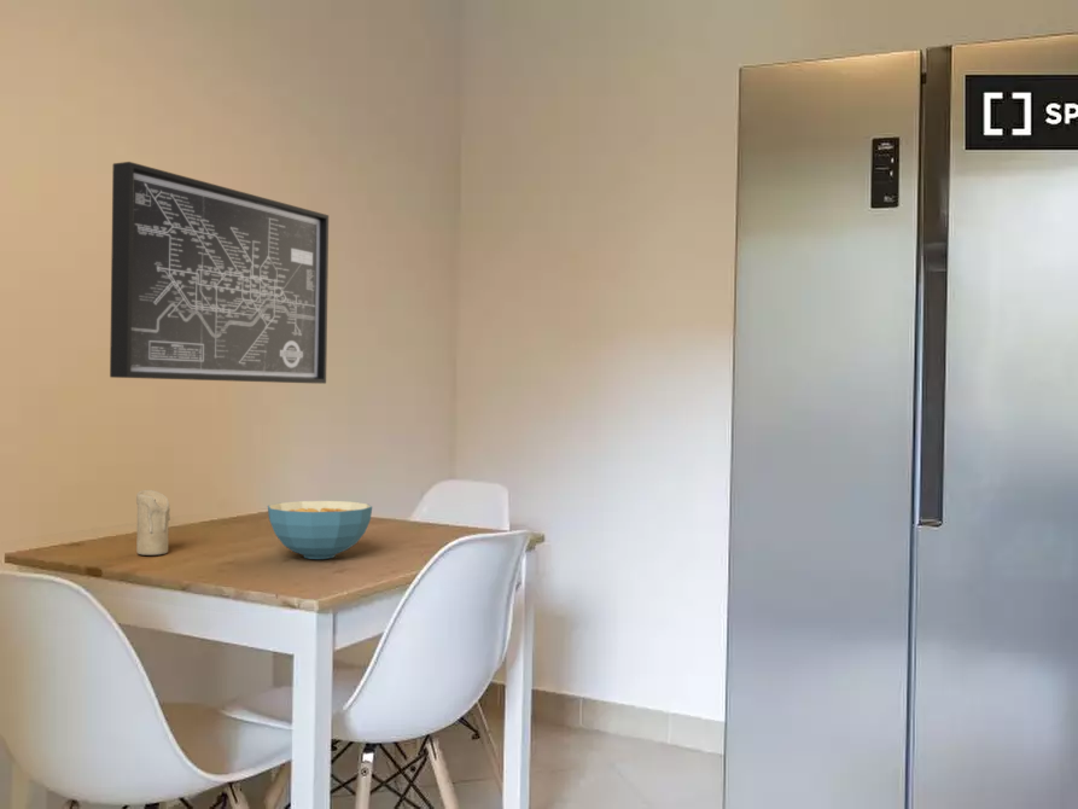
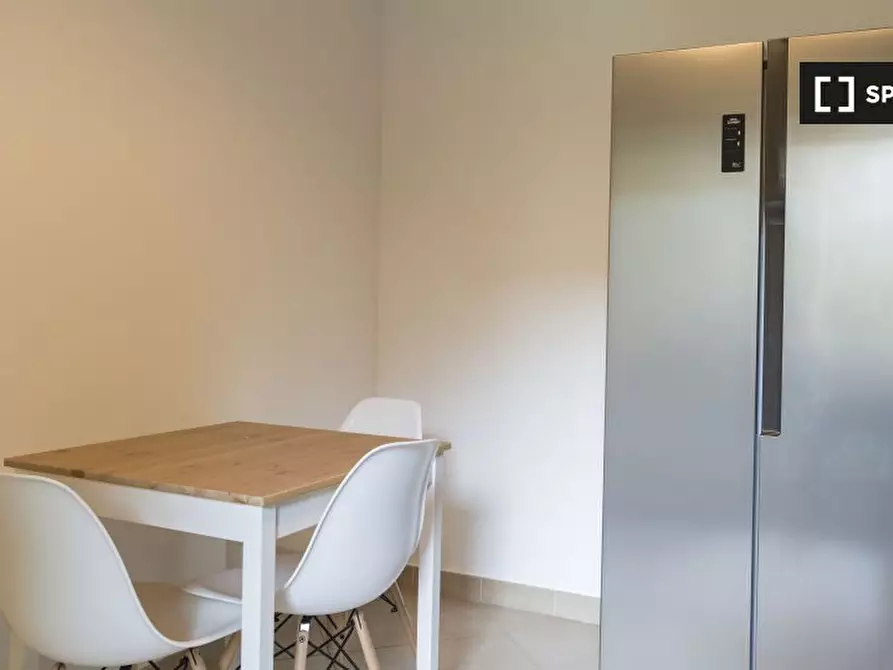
- cereal bowl [267,500,373,560]
- wall art [109,161,330,385]
- candle [135,489,171,557]
